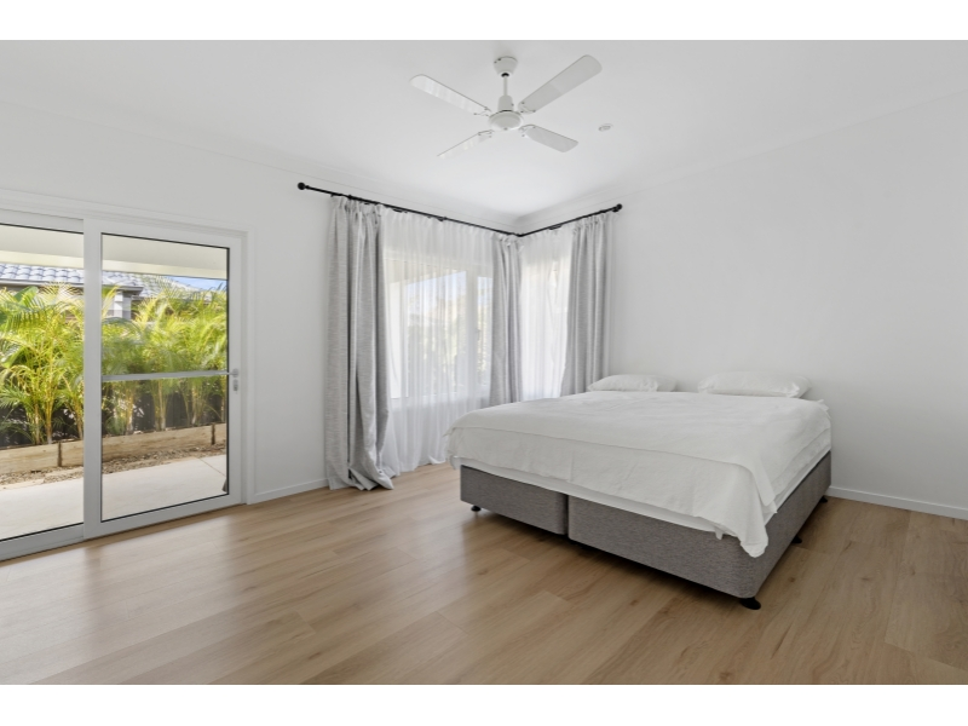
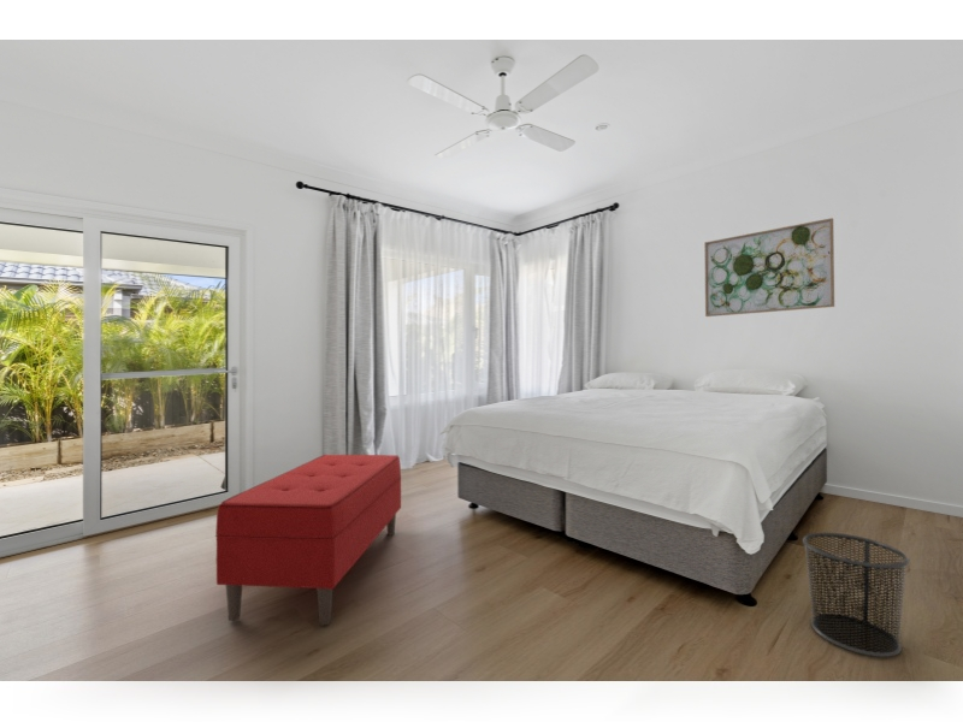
+ bench [214,454,402,627]
+ wall art [703,217,835,318]
+ waste bin [802,532,910,658]
